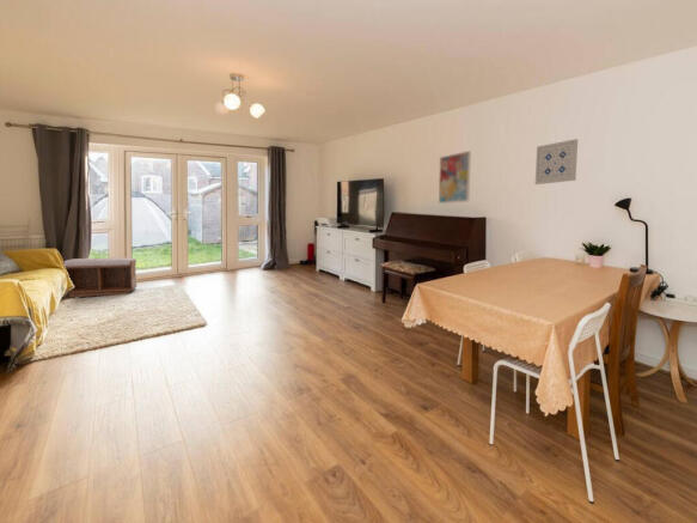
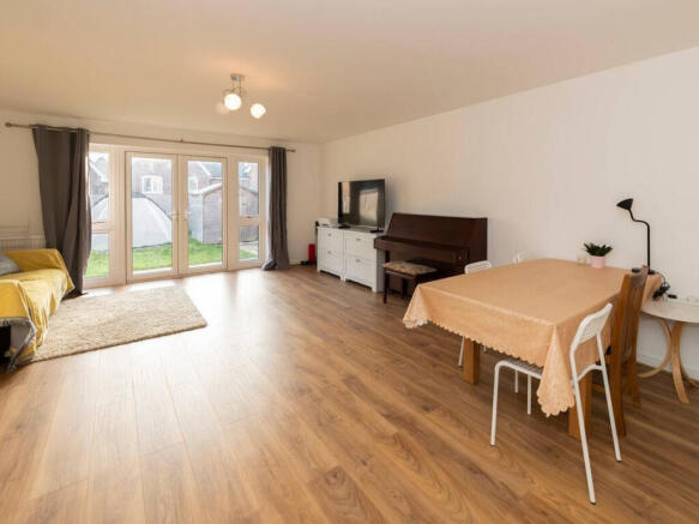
- wall art [534,138,579,186]
- wall art [438,150,472,205]
- bench [62,257,139,298]
